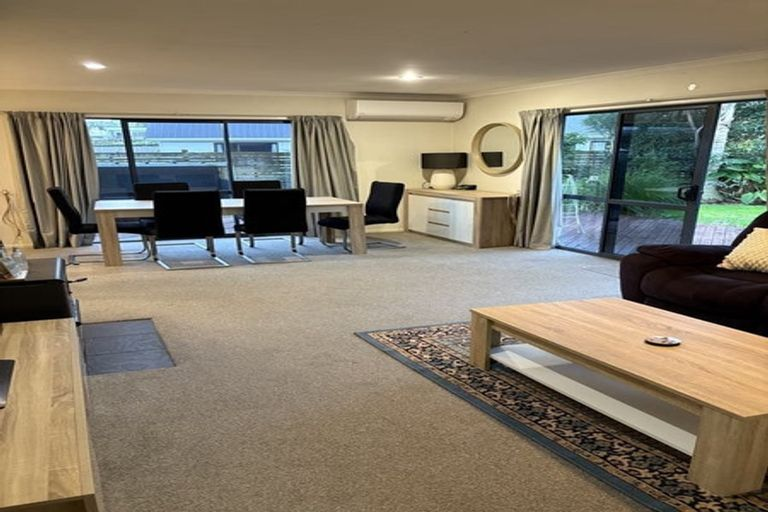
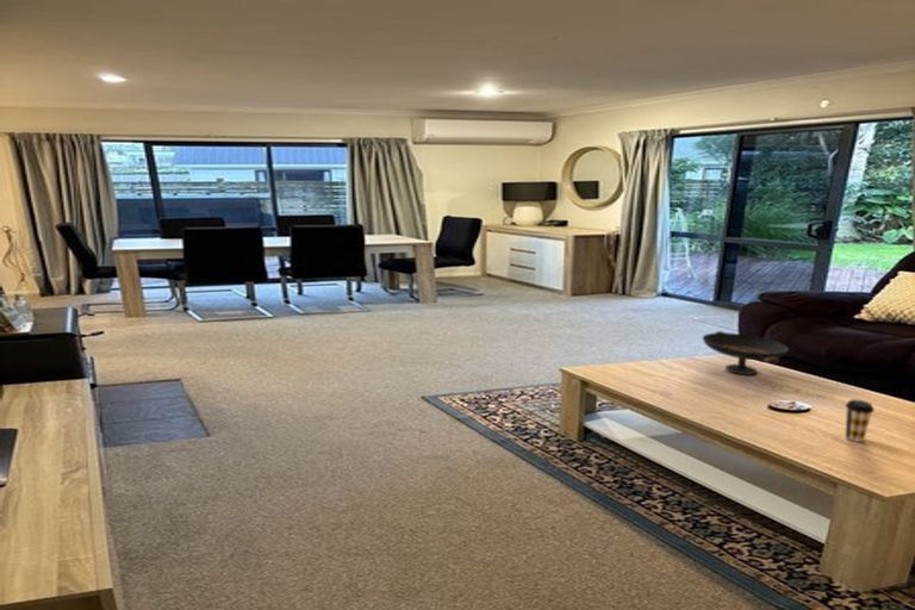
+ decorative bowl [702,330,790,376]
+ coffee cup [845,398,876,443]
